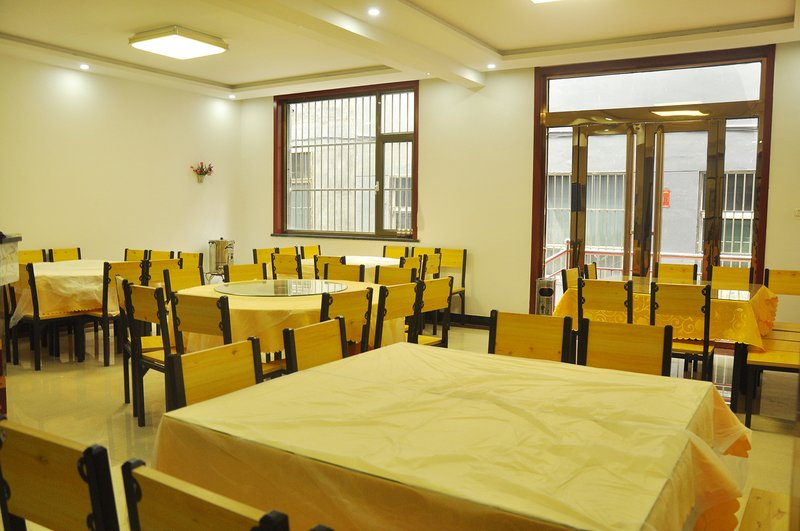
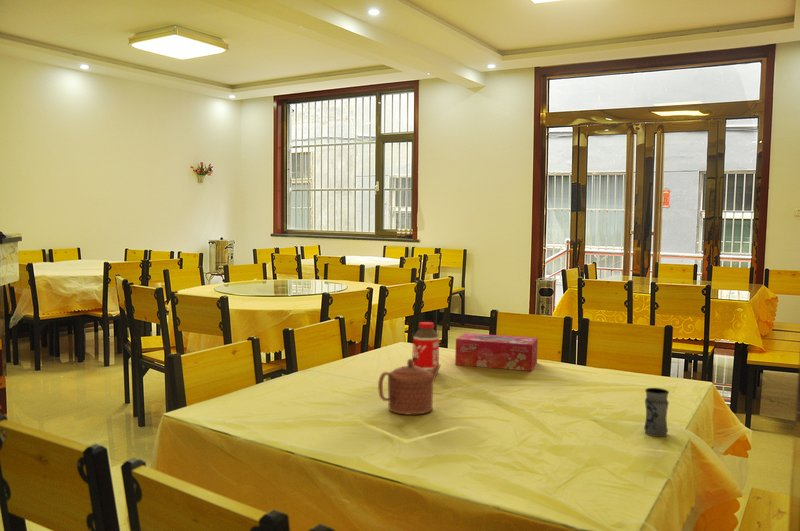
+ teapot [377,358,441,416]
+ jar [643,387,670,438]
+ tissue box [454,332,539,372]
+ bottle [411,321,440,371]
